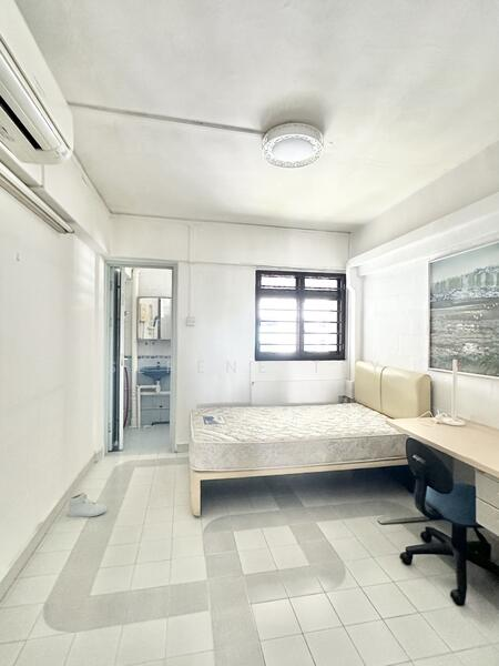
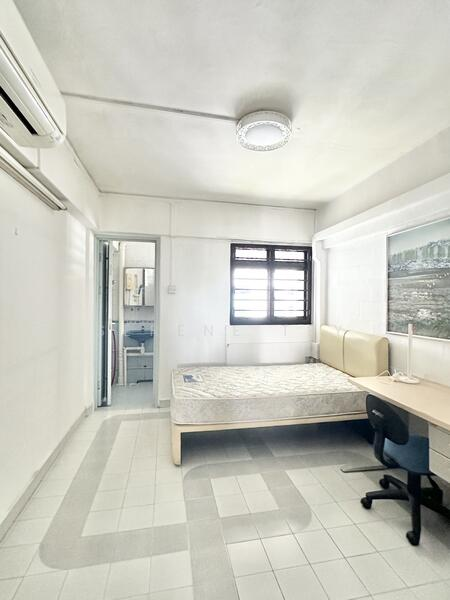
- sneaker [67,492,108,518]
